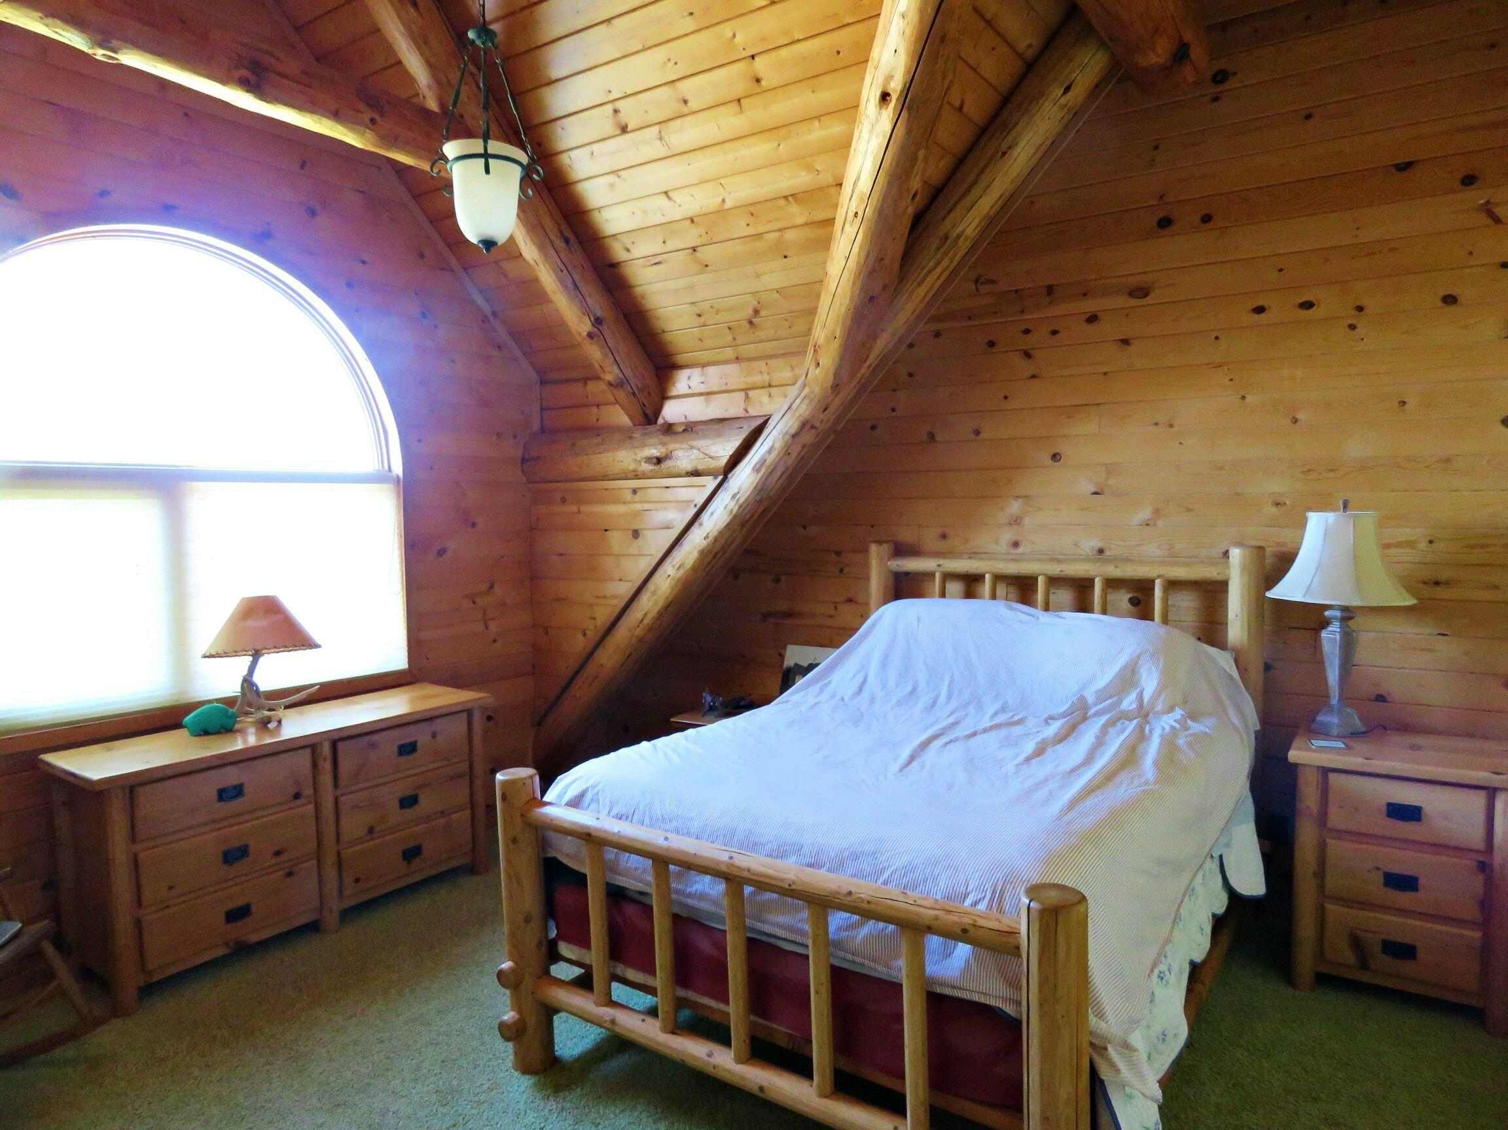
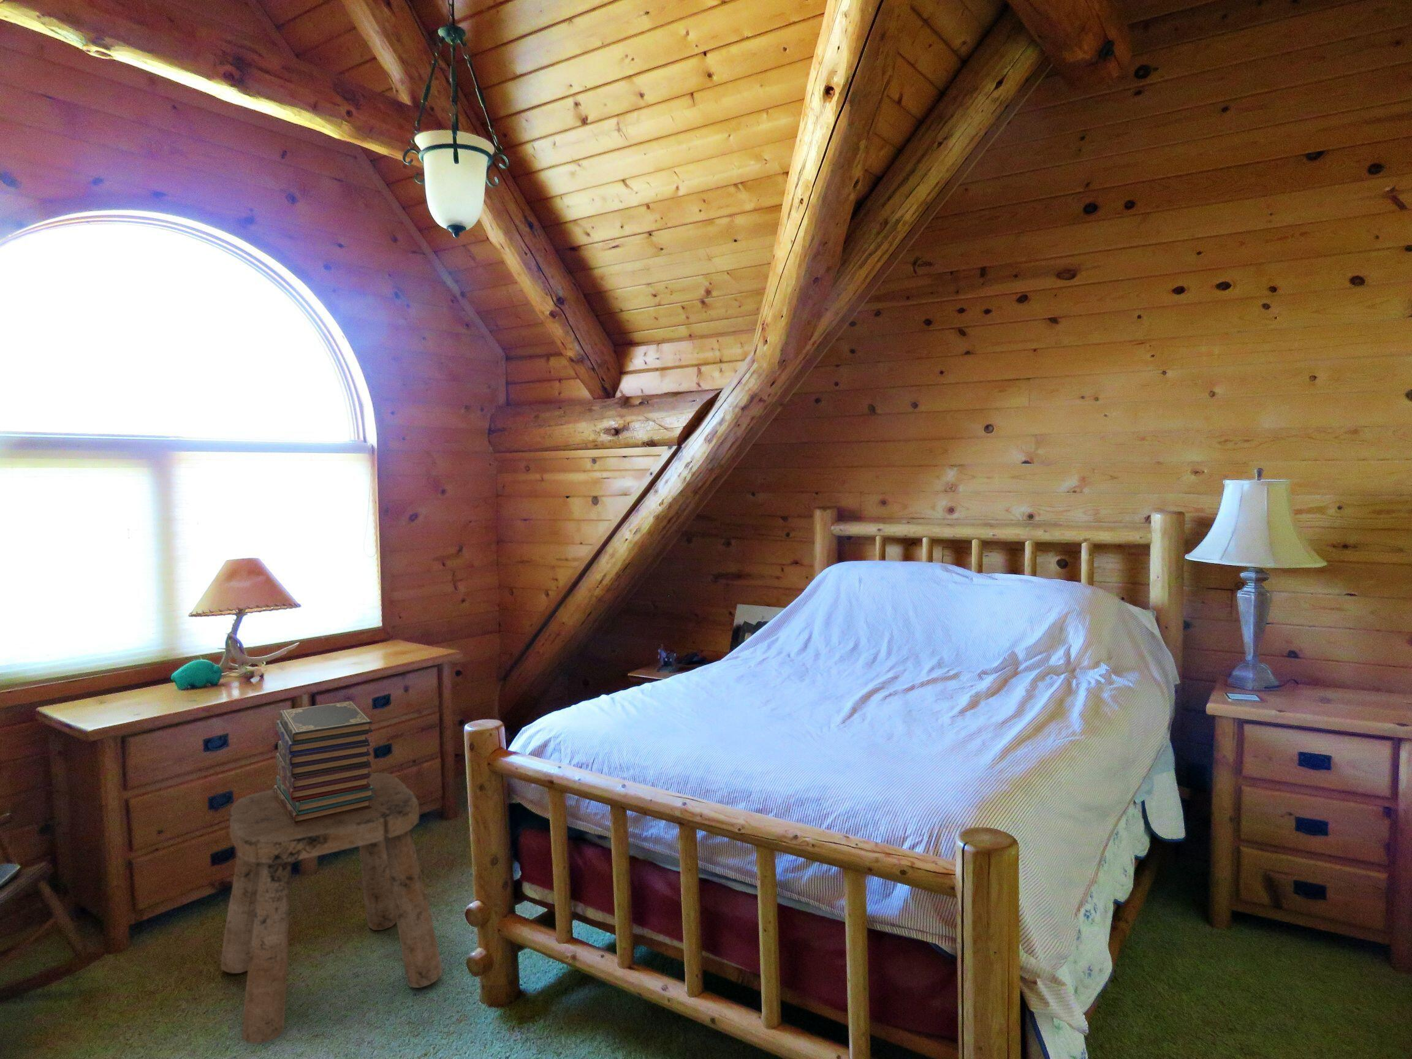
+ book stack [272,701,375,825]
+ stool [220,772,444,1045]
